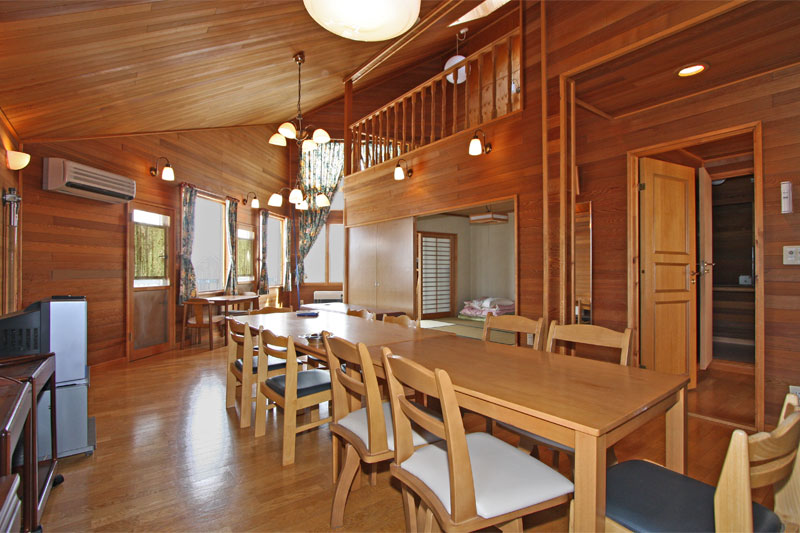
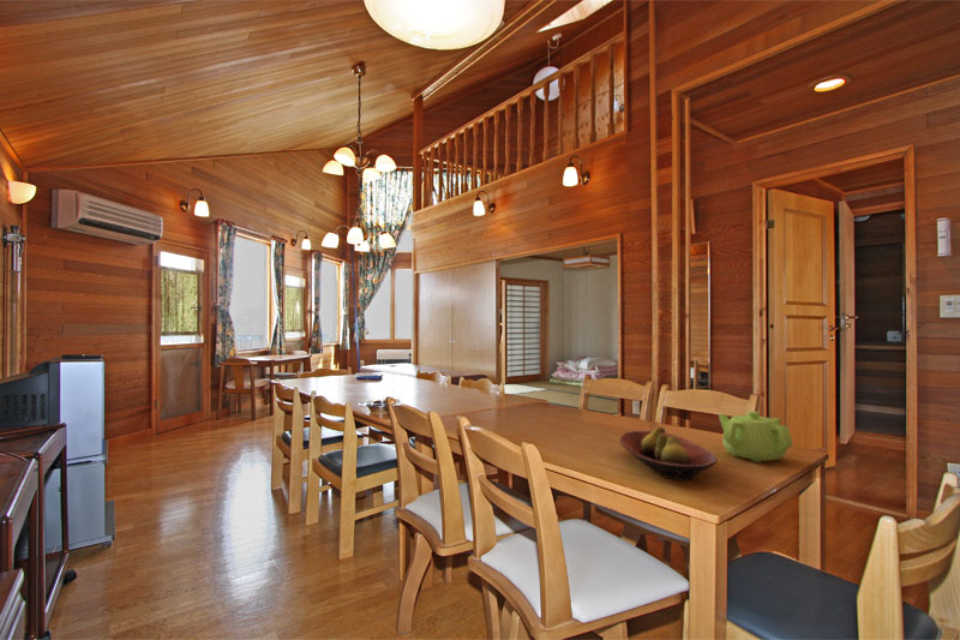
+ teapot [718,409,794,463]
+ fruit bowl [618,425,718,482]
